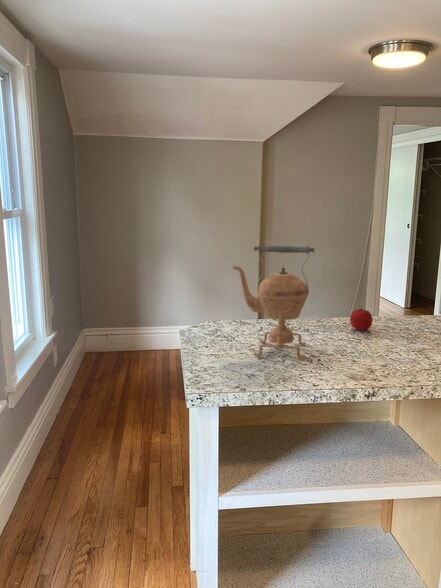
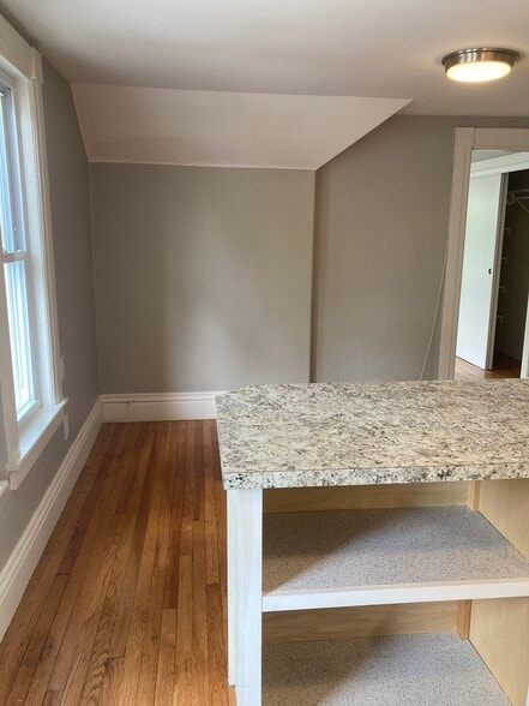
- kettle [232,243,316,360]
- apple [349,306,374,332]
